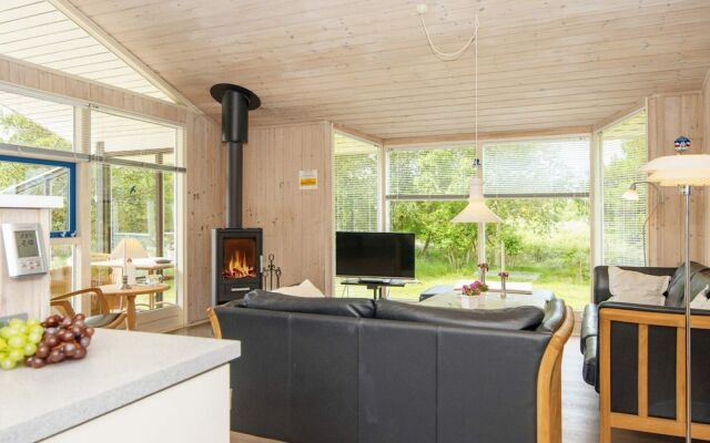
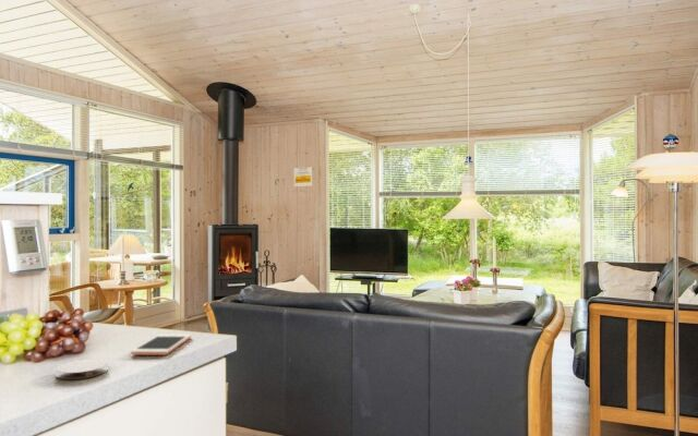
+ cell phone [130,334,192,356]
+ coaster [55,359,109,380]
